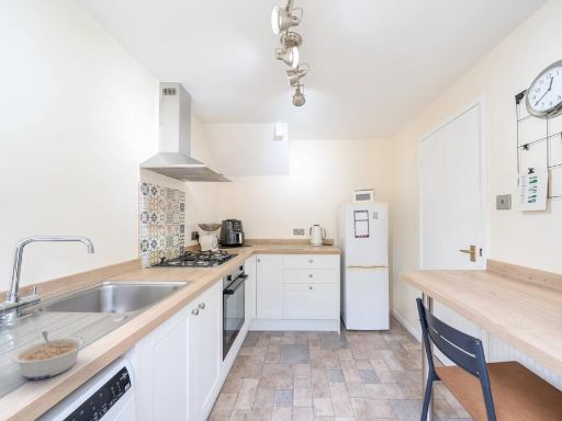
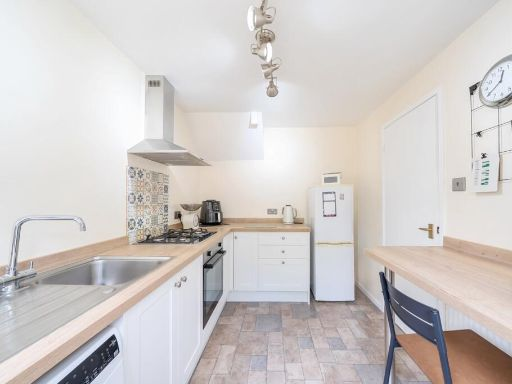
- legume [10,330,87,380]
